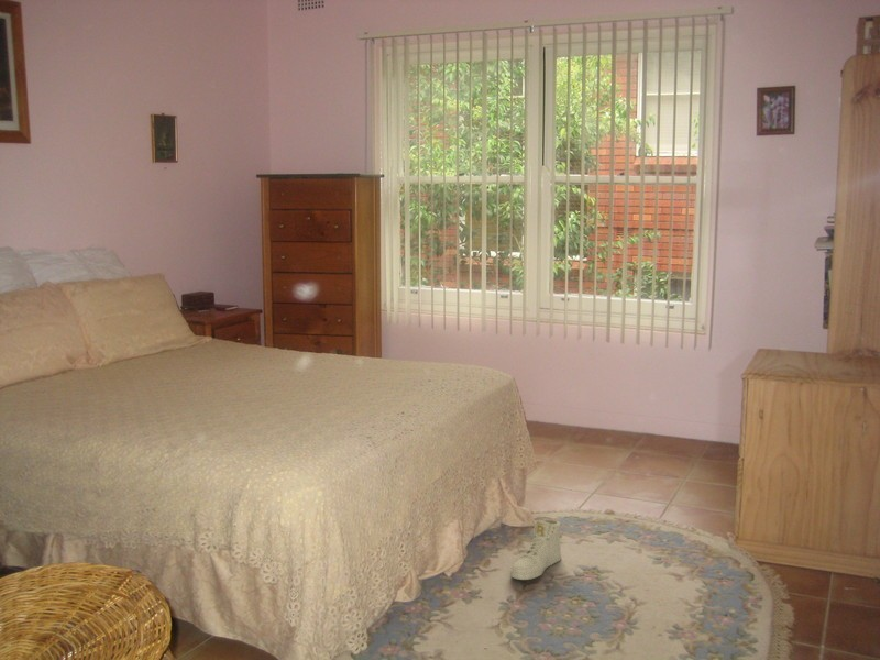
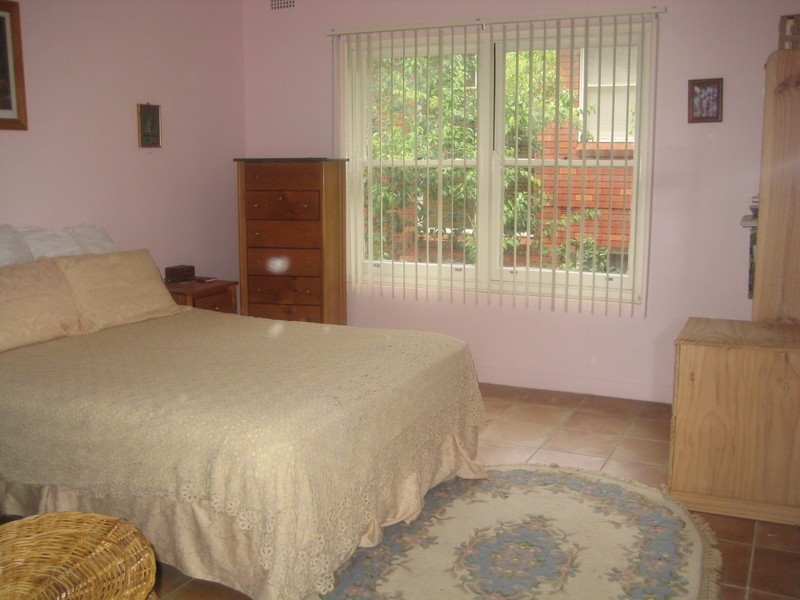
- sneaker [509,519,562,581]
